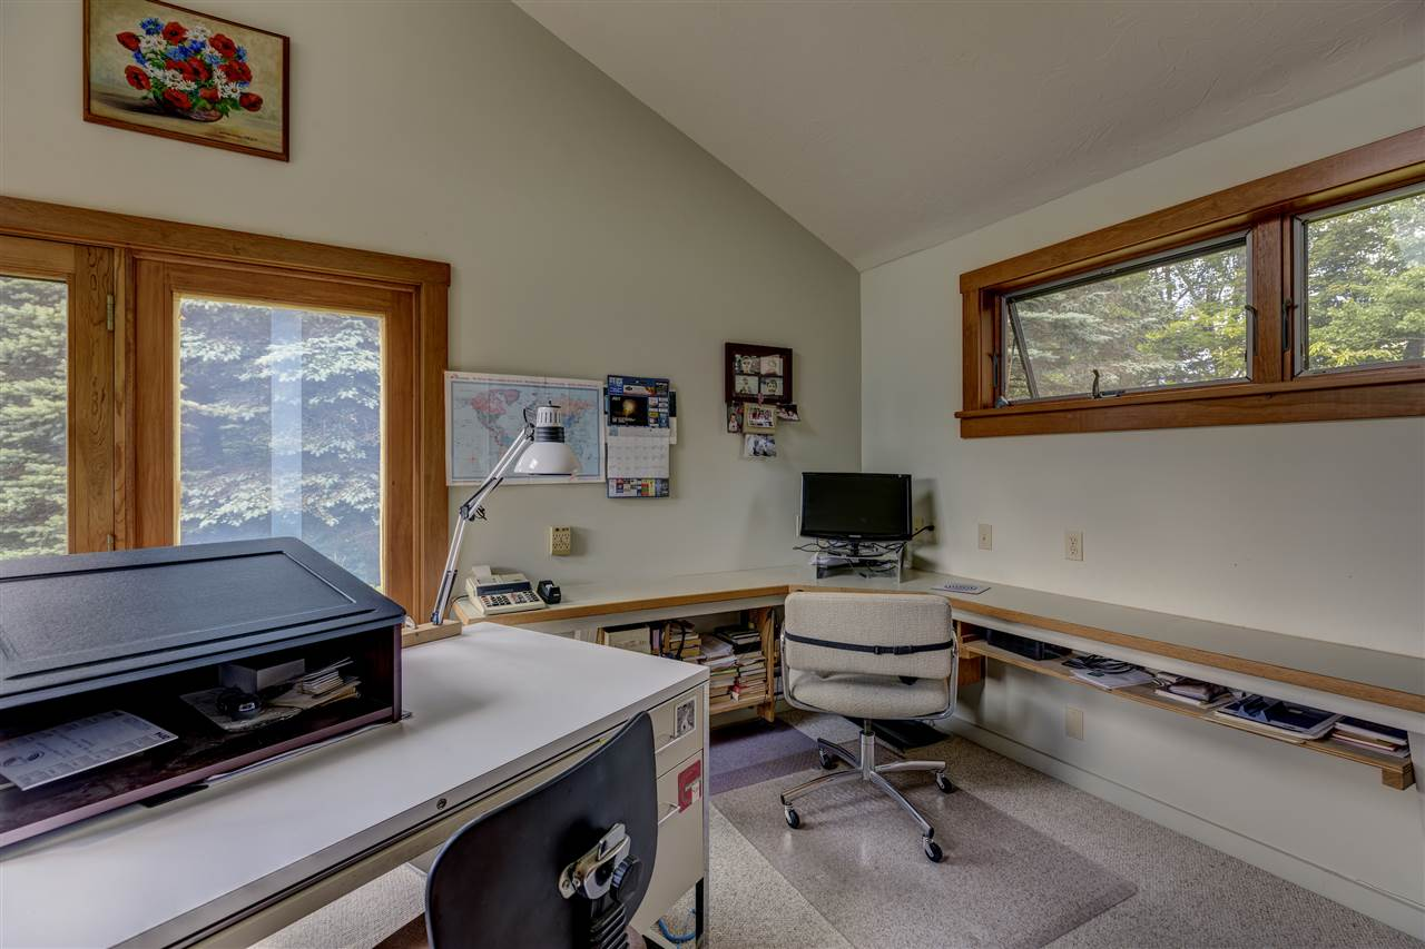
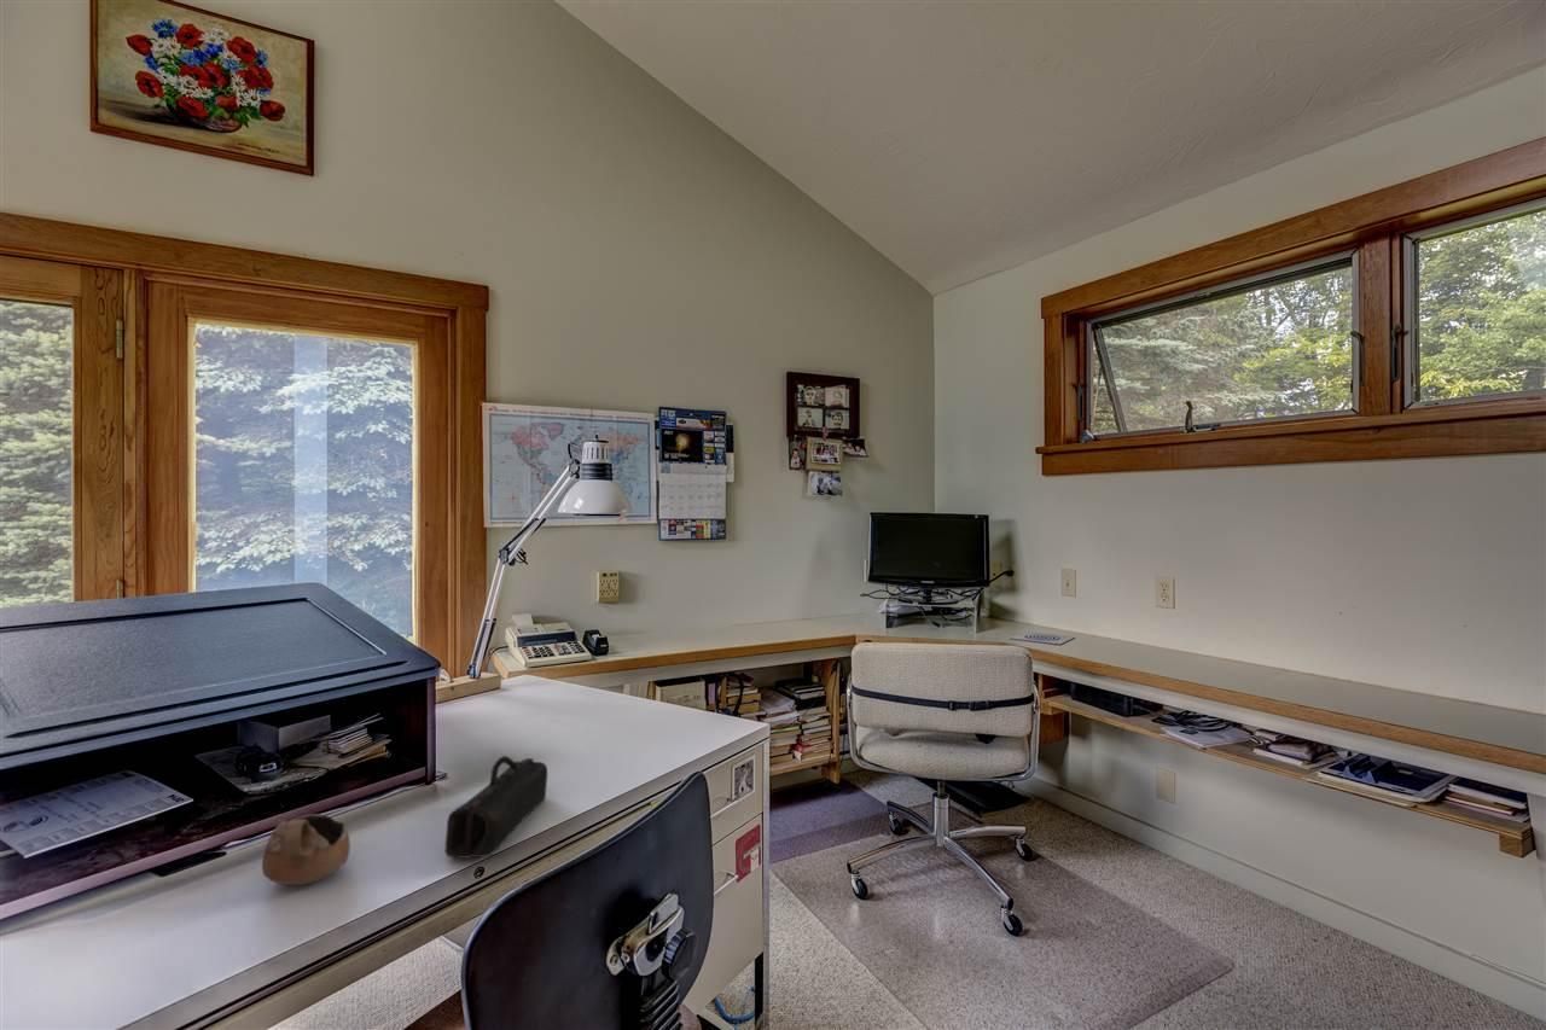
+ cup [261,813,351,886]
+ pencil case [443,755,548,860]
